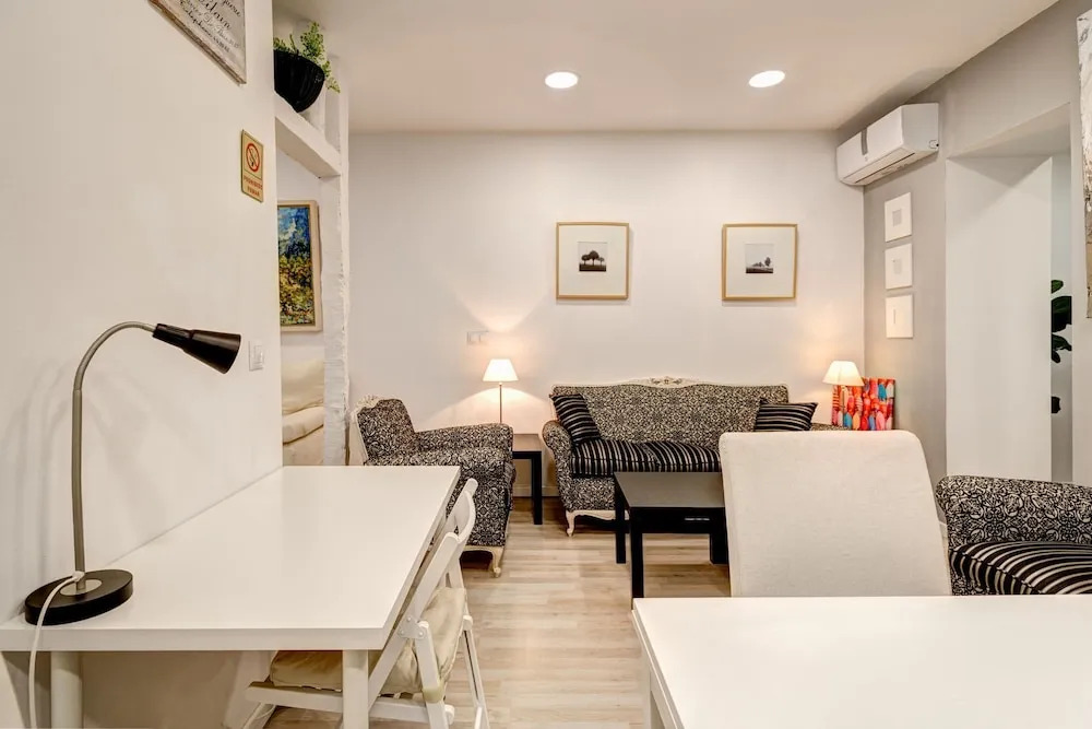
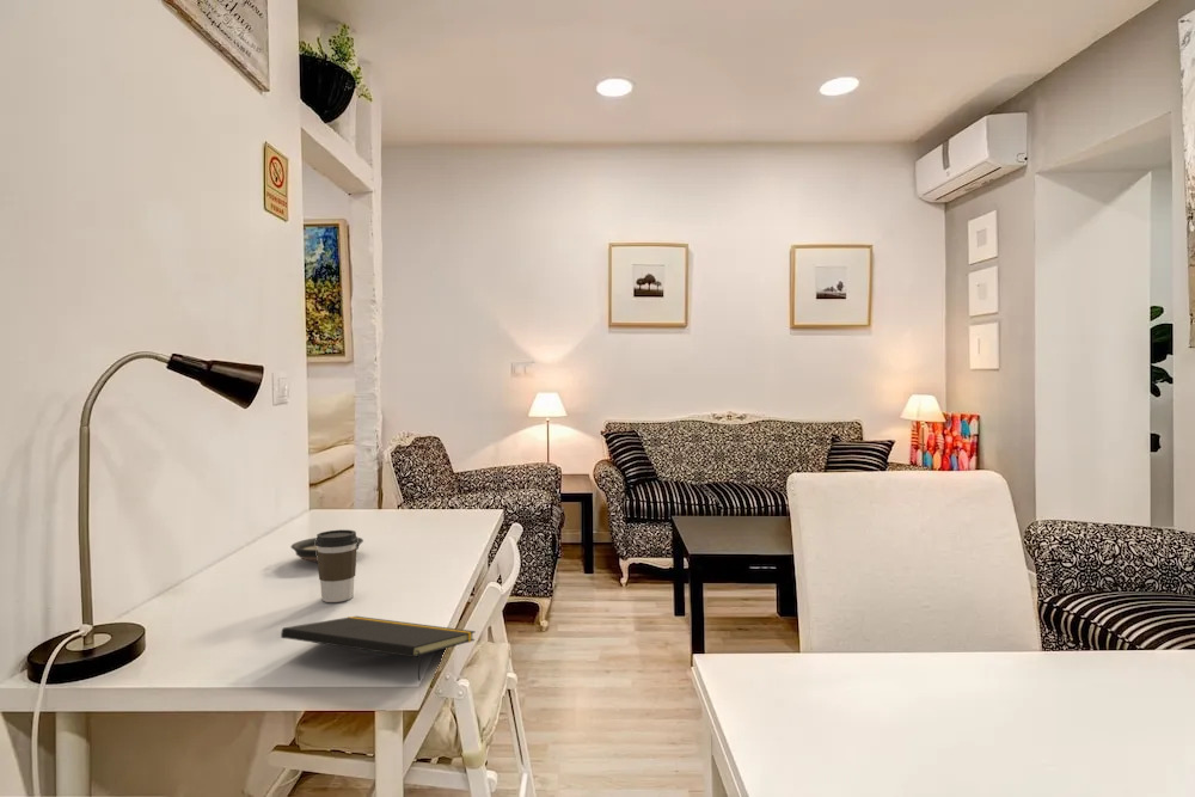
+ saucer [290,537,364,563]
+ coffee cup [315,528,358,603]
+ notepad [280,615,477,681]
